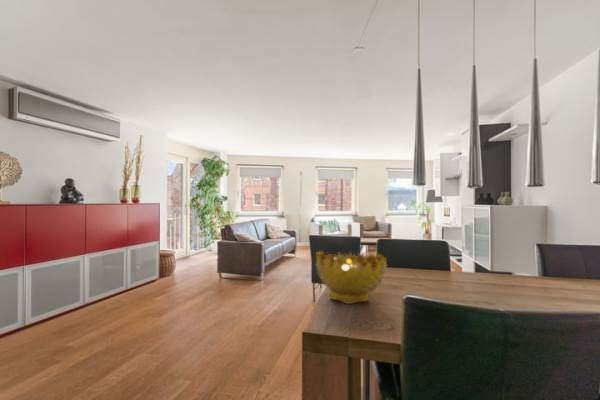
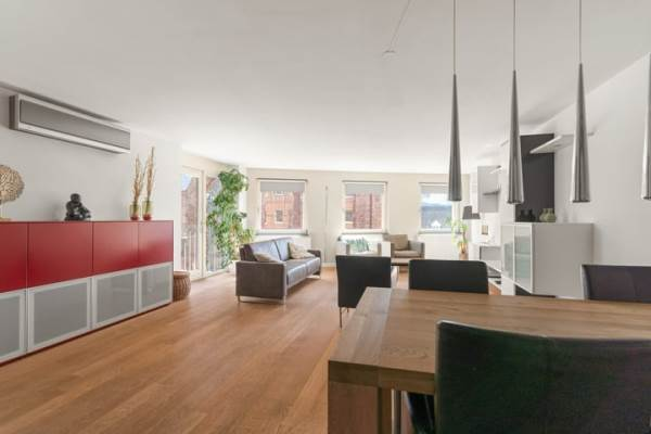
- decorative bowl [315,251,388,306]
